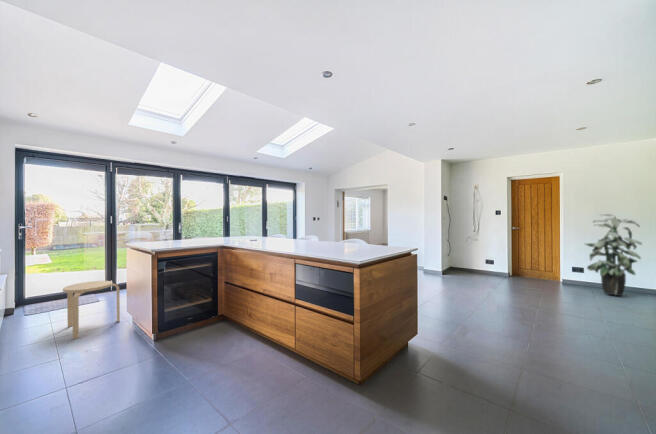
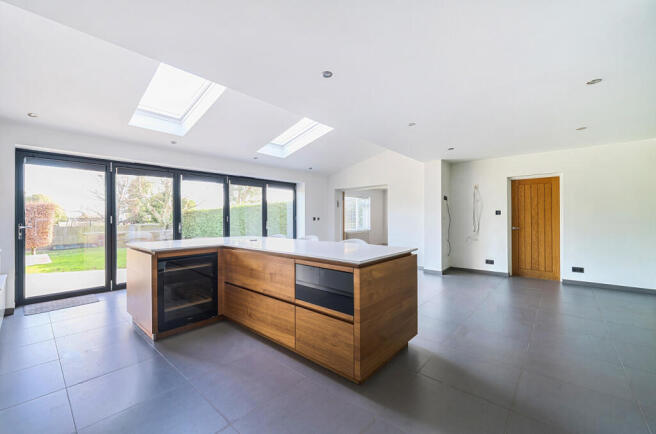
- stool [62,280,121,340]
- indoor plant [584,213,643,297]
